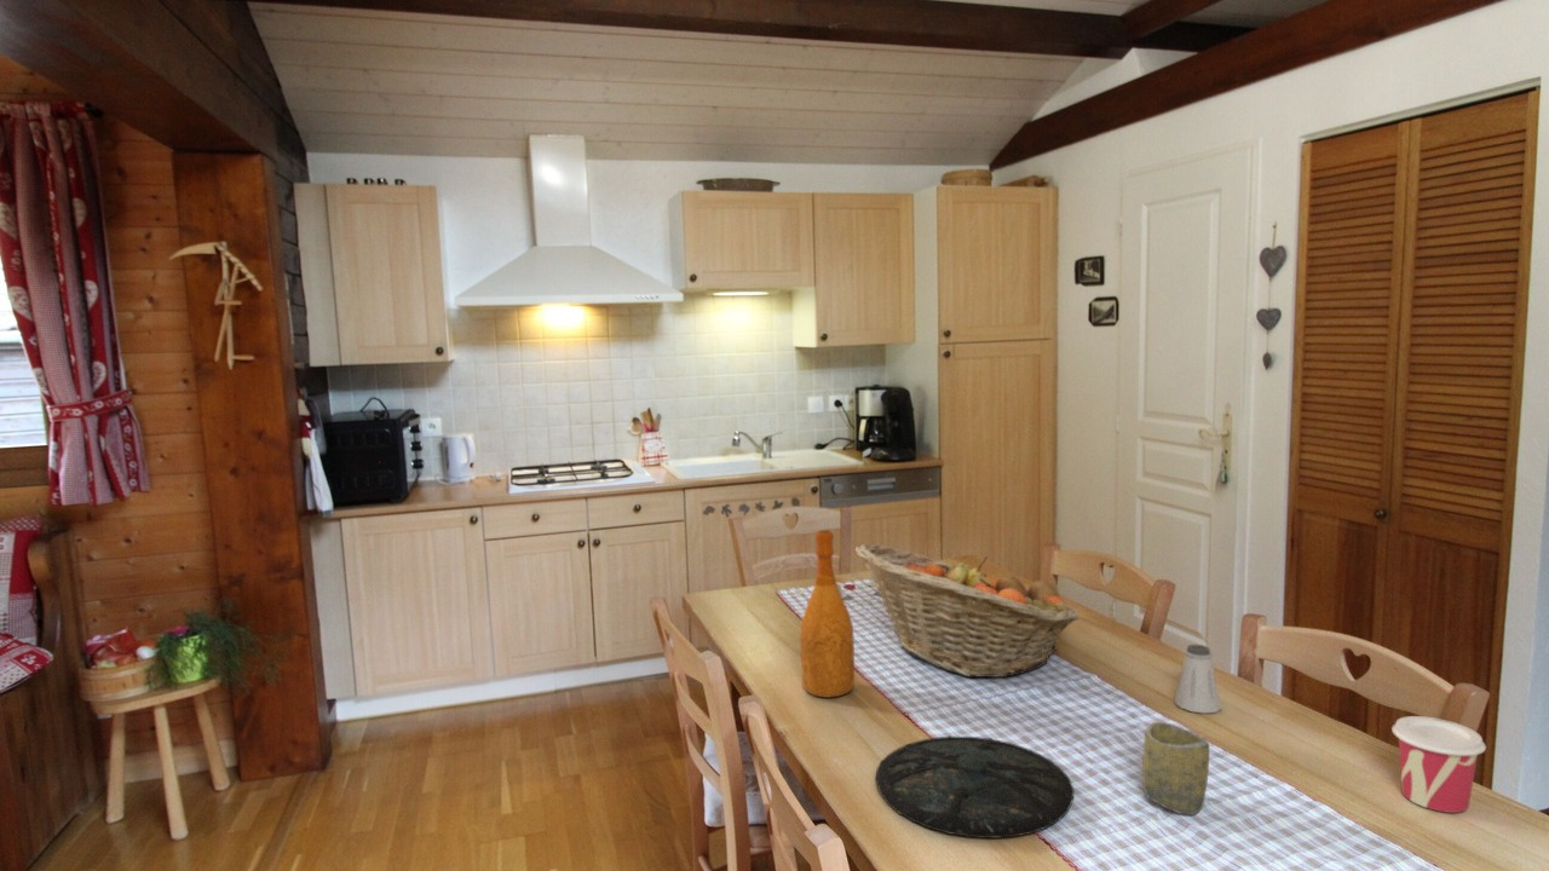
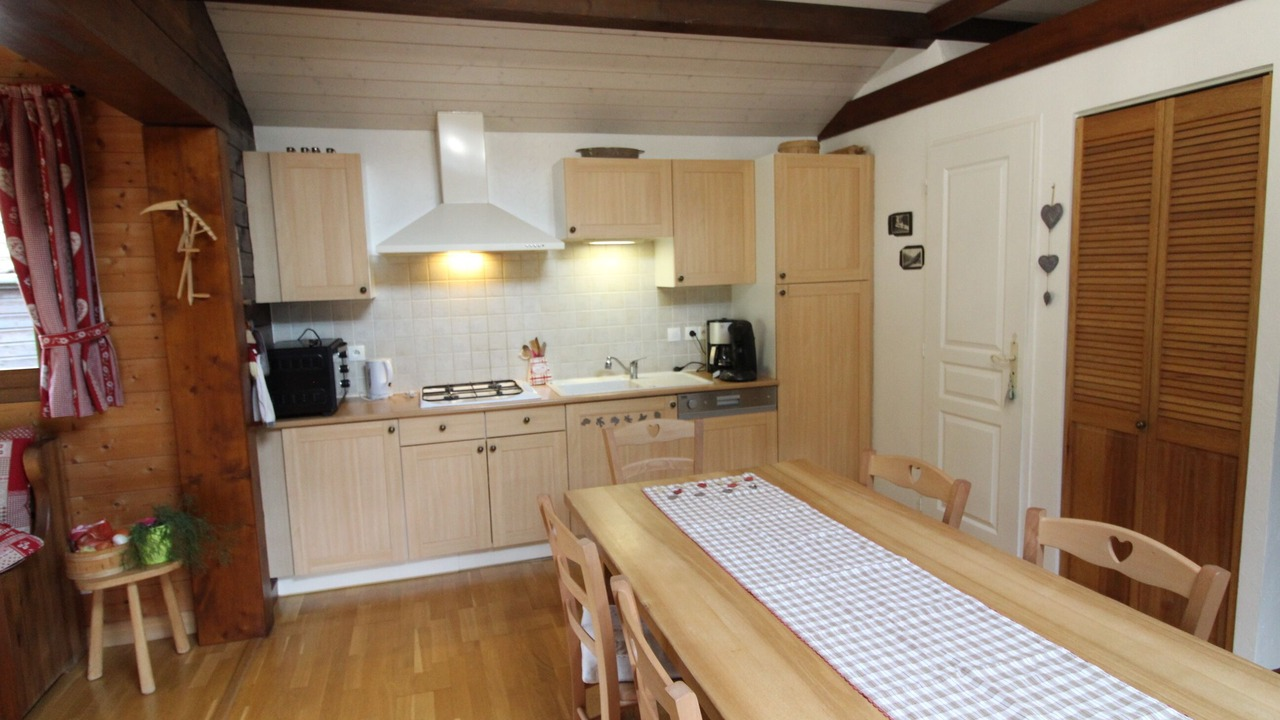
- fruit basket [854,543,1079,679]
- saltshaker [1174,644,1222,715]
- wine bottle [799,529,856,698]
- plate [875,734,1075,840]
- cup [1390,715,1487,814]
- cup [1141,721,1210,817]
